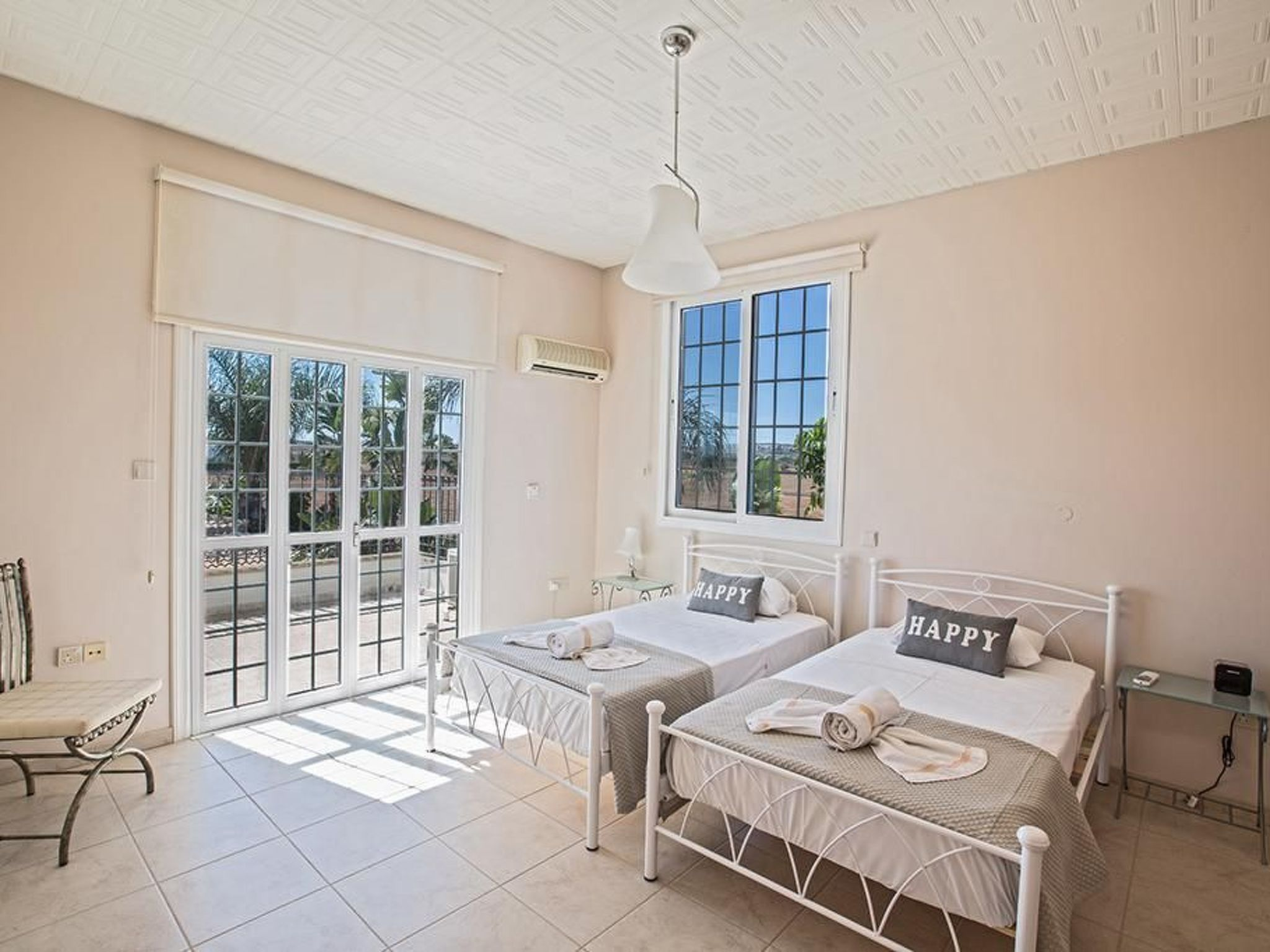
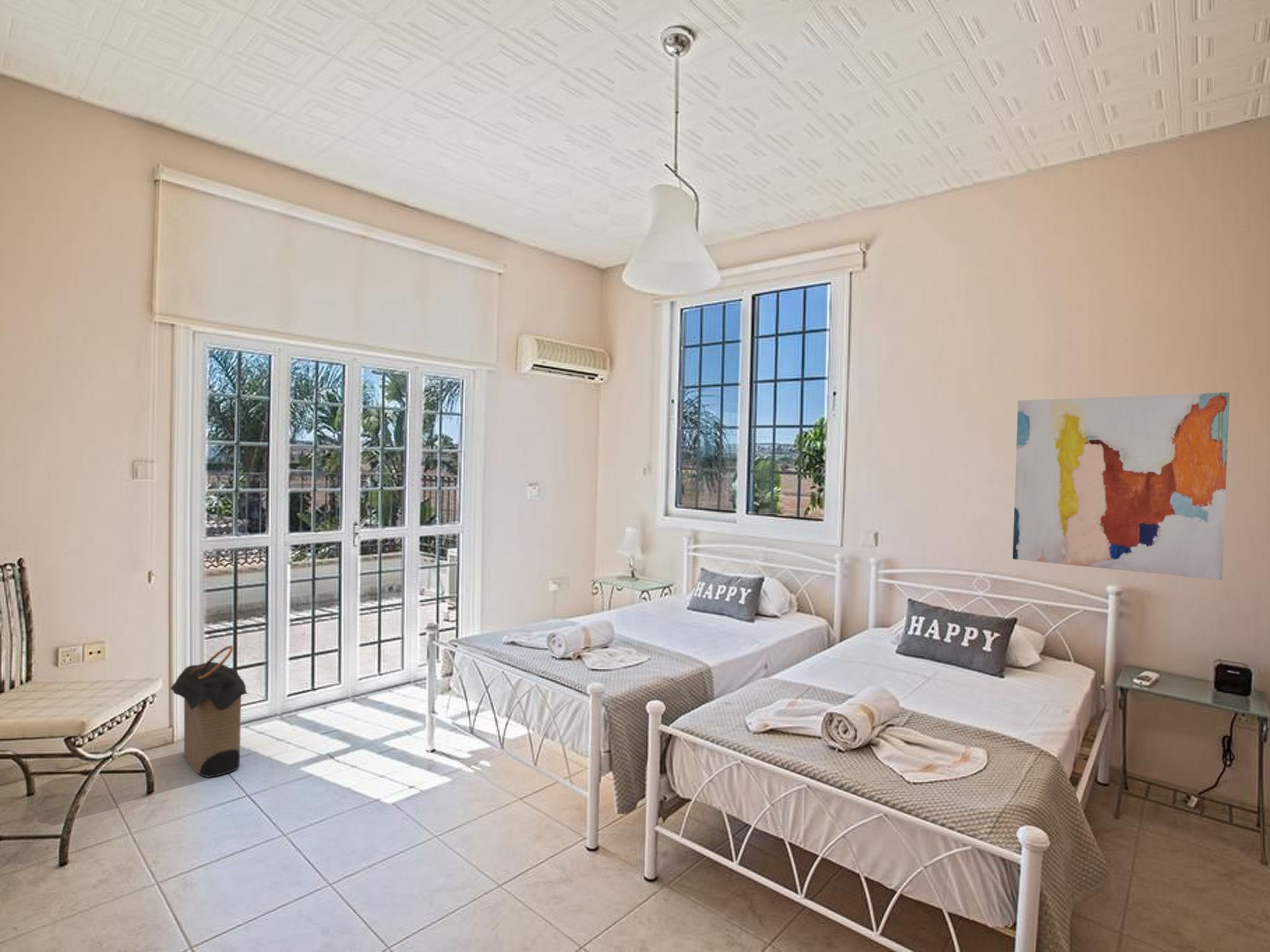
+ wall art [1012,392,1230,581]
+ laundry hamper [169,645,249,778]
